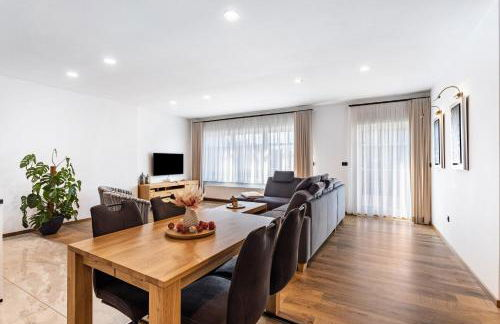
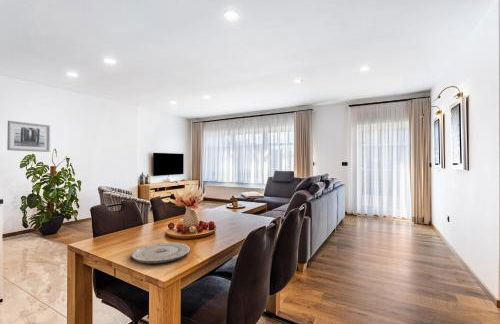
+ wall art [6,120,51,153]
+ plate [130,242,191,264]
